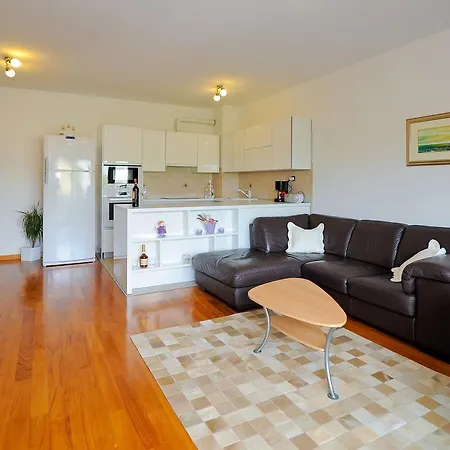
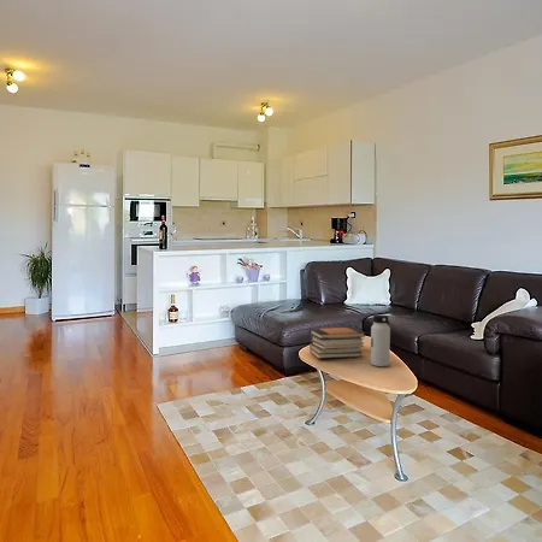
+ water bottle [370,313,391,367]
+ book stack [308,326,366,359]
